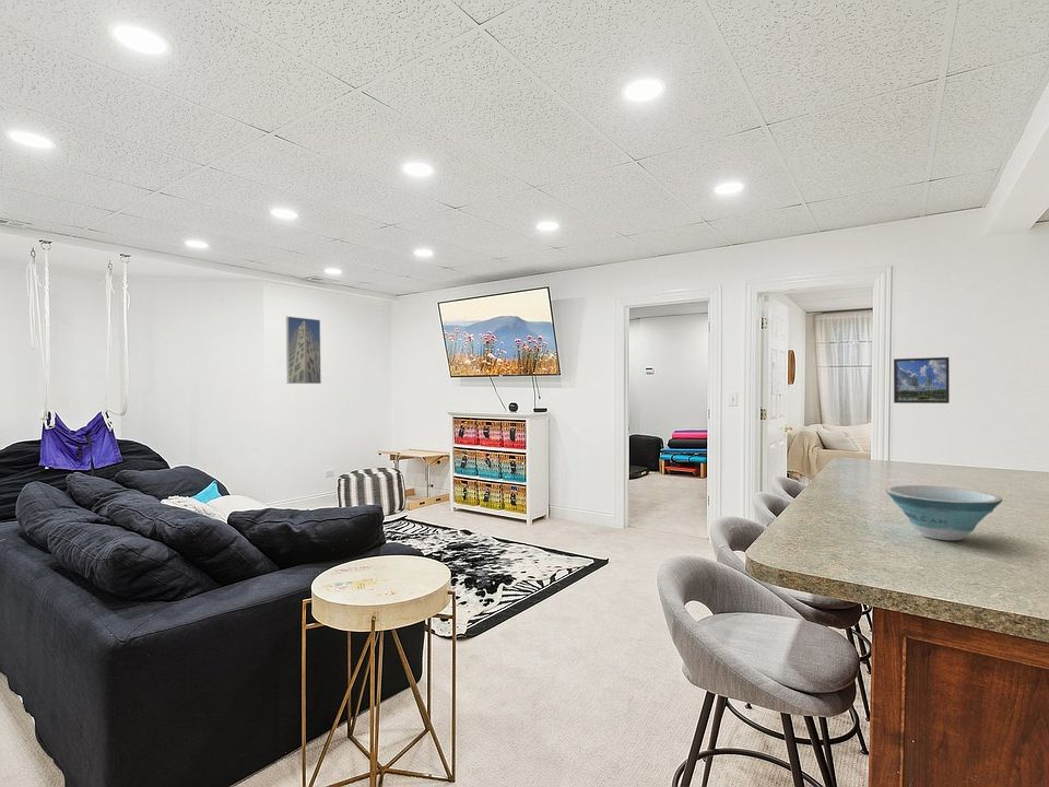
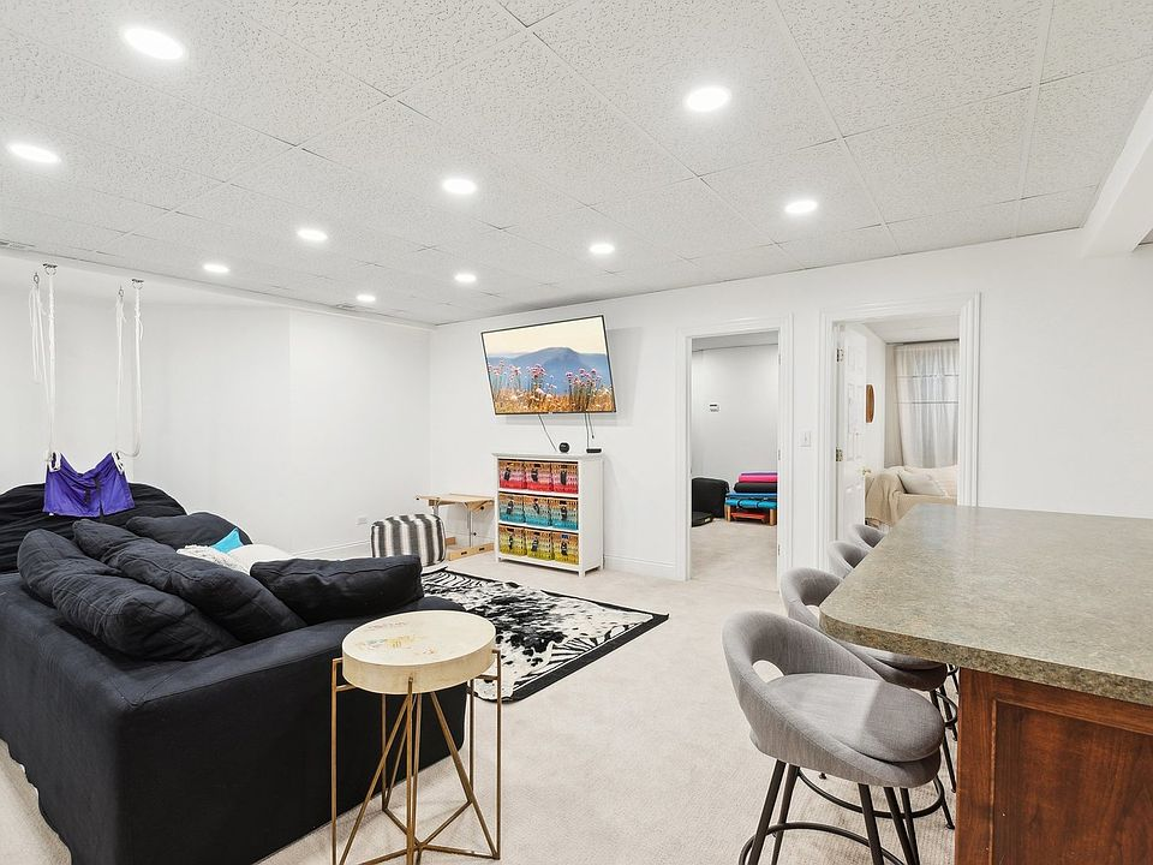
- bowl [885,484,1003,541]
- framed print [285,315,322,385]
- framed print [893,356,951,404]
